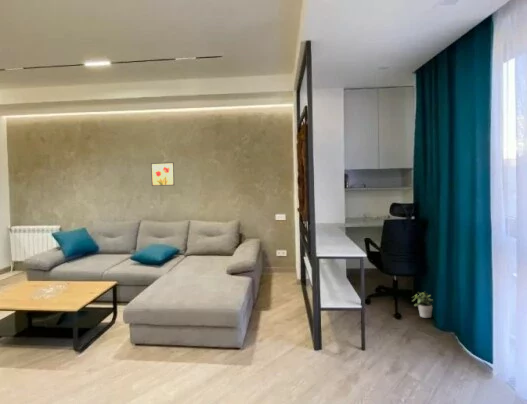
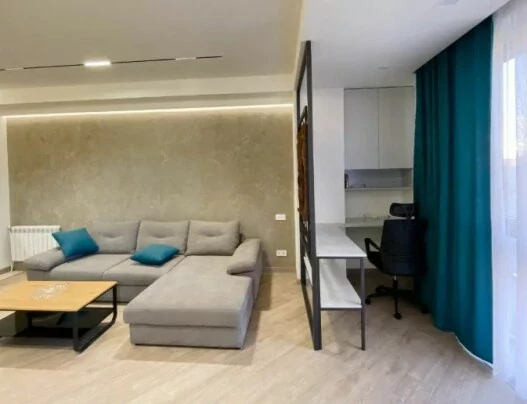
- potted plant [411,290,434,319]
- wall art [150,161,175,187]
